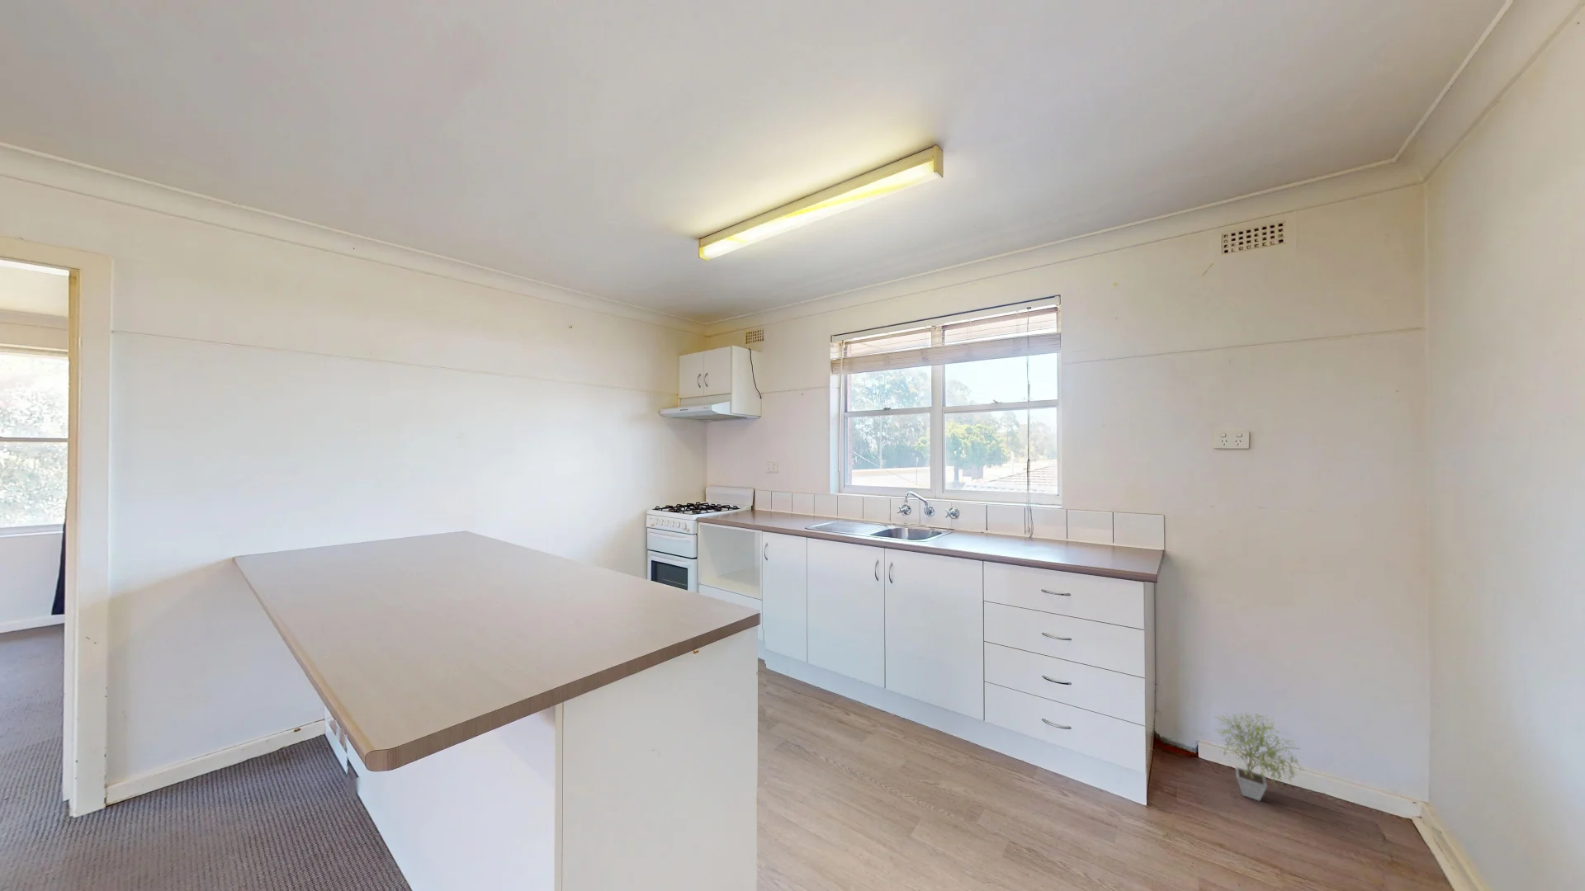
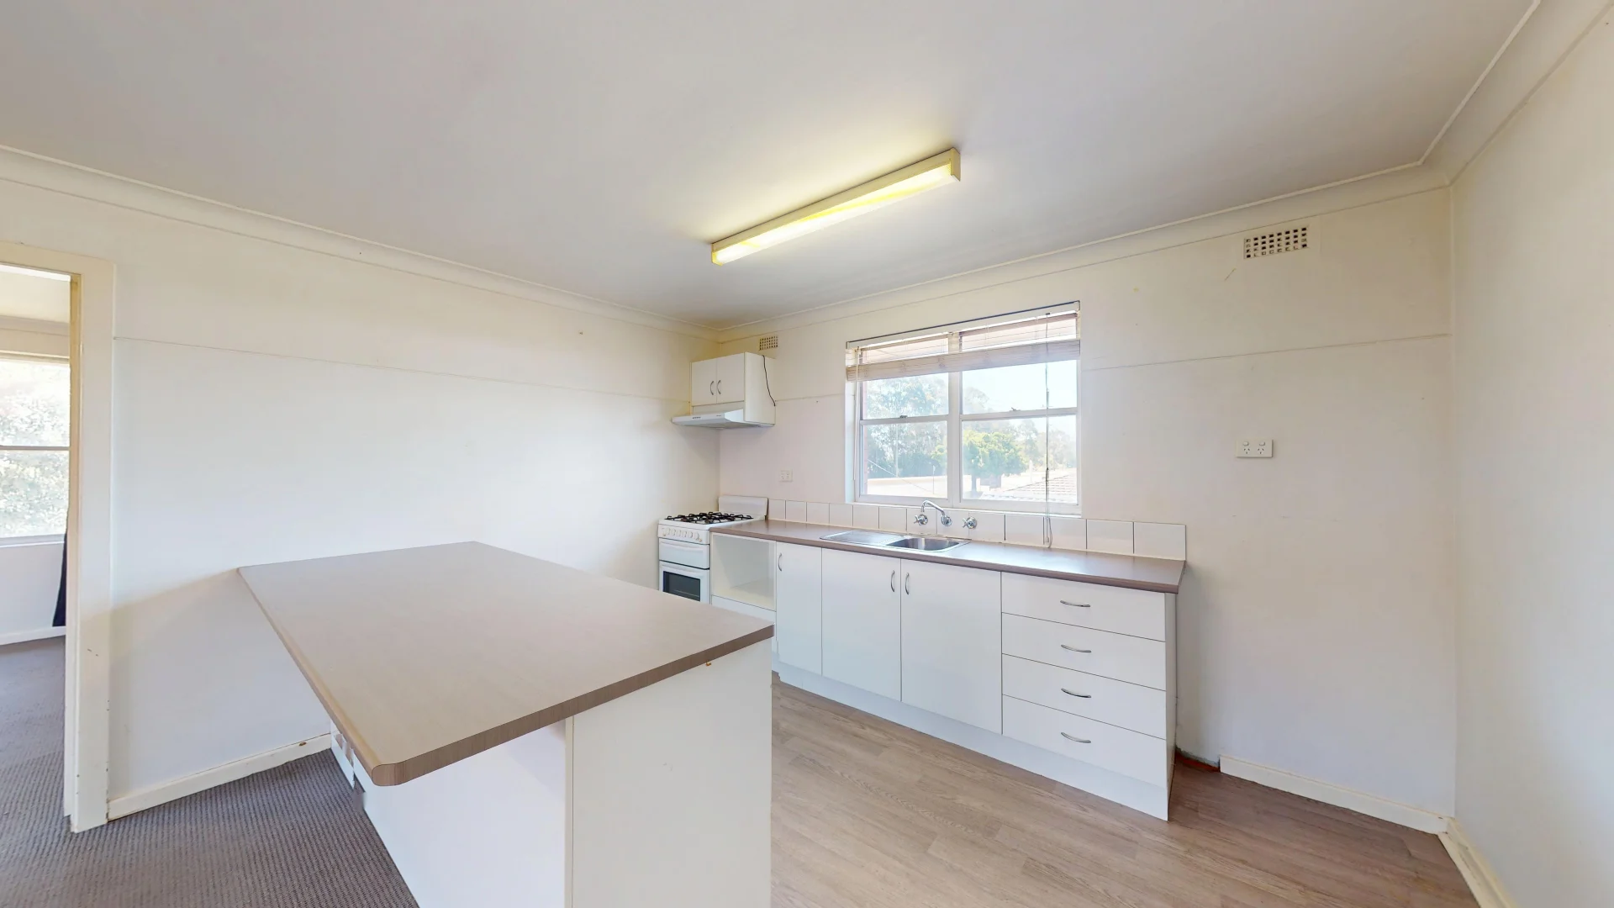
- potted plant [1215,711,1306,802]
